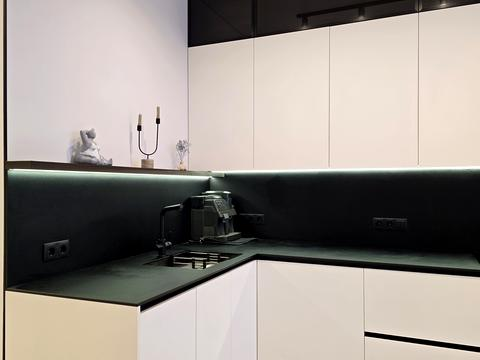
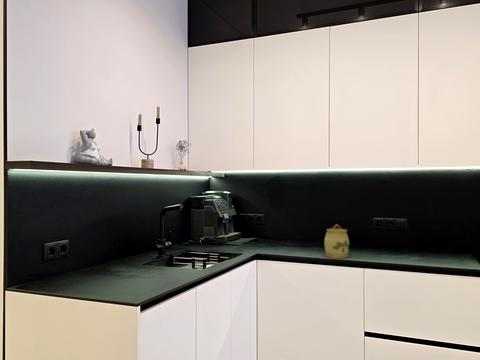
+ jar [323,223,350,259]
